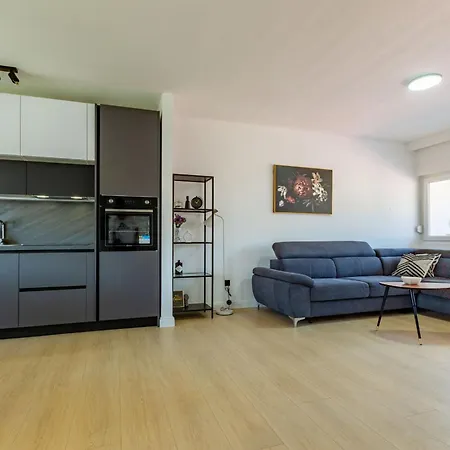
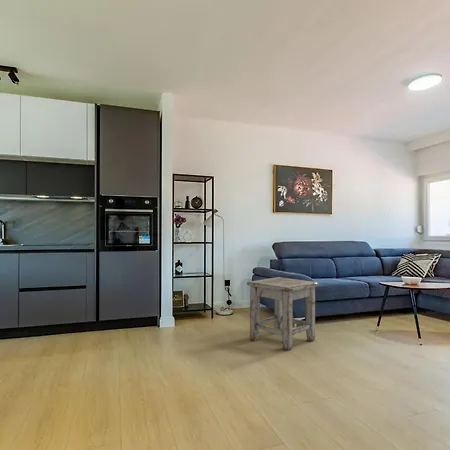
+ stool [246,276,320,352]
